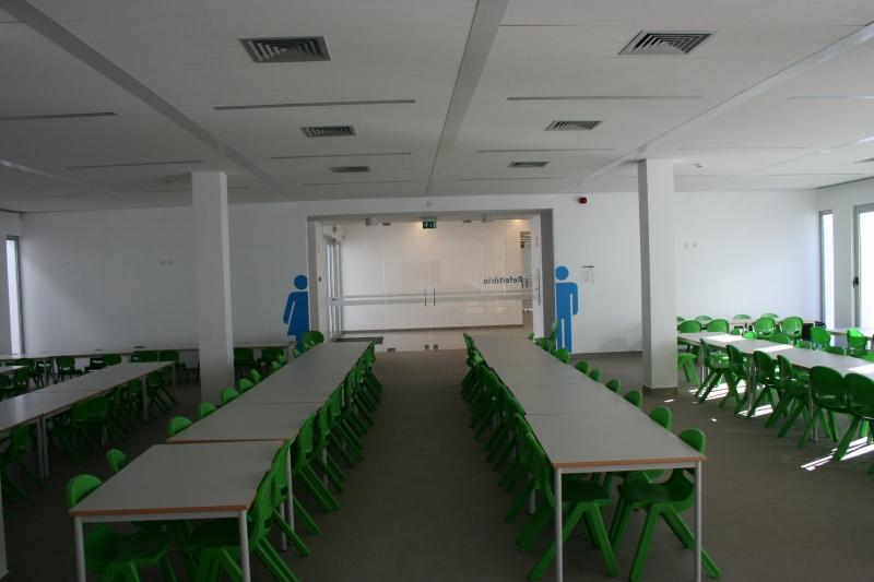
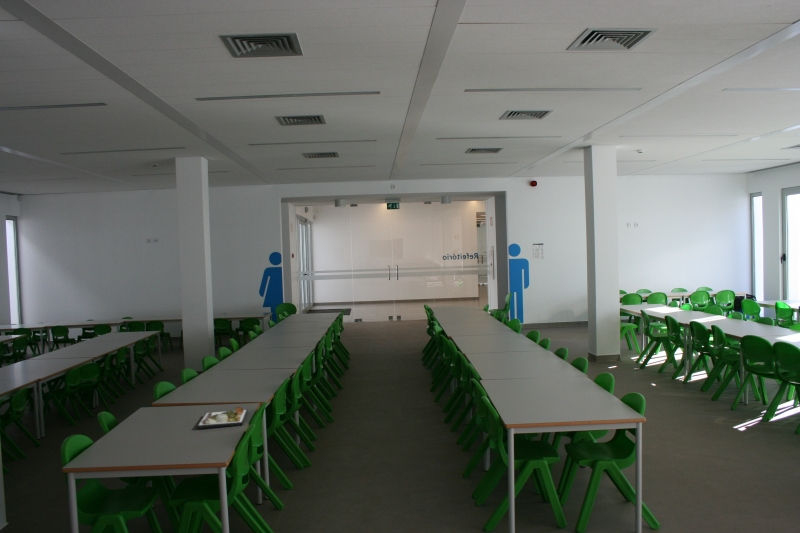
+ dinner plate [196,406,249,430]
